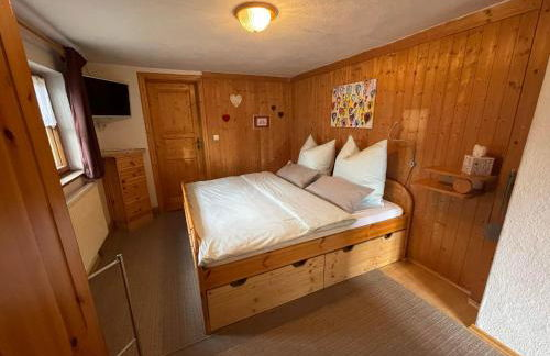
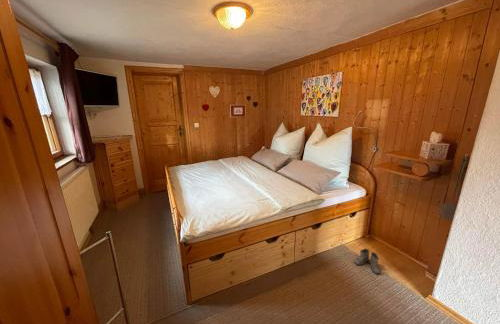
+ boots [353,247,383,275]
